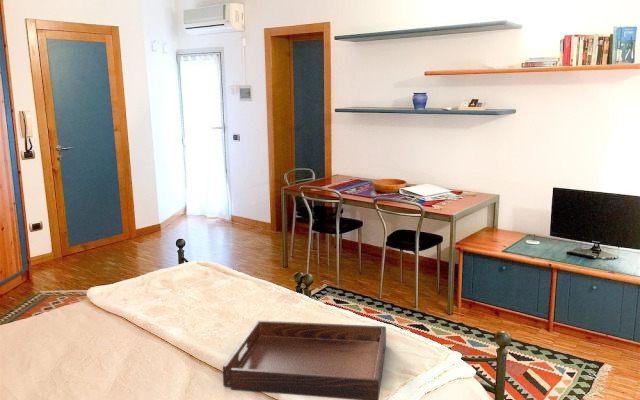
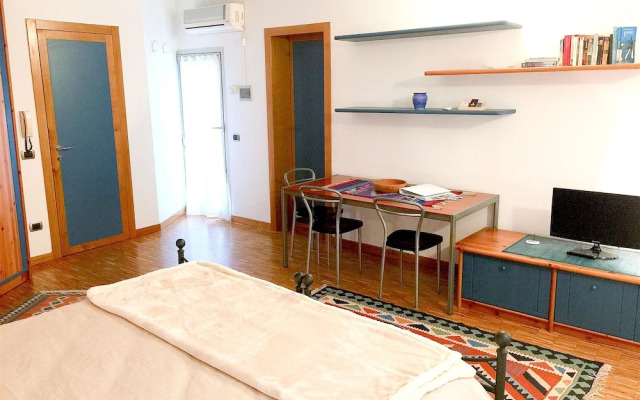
- serving tray [222,319,387,400]
